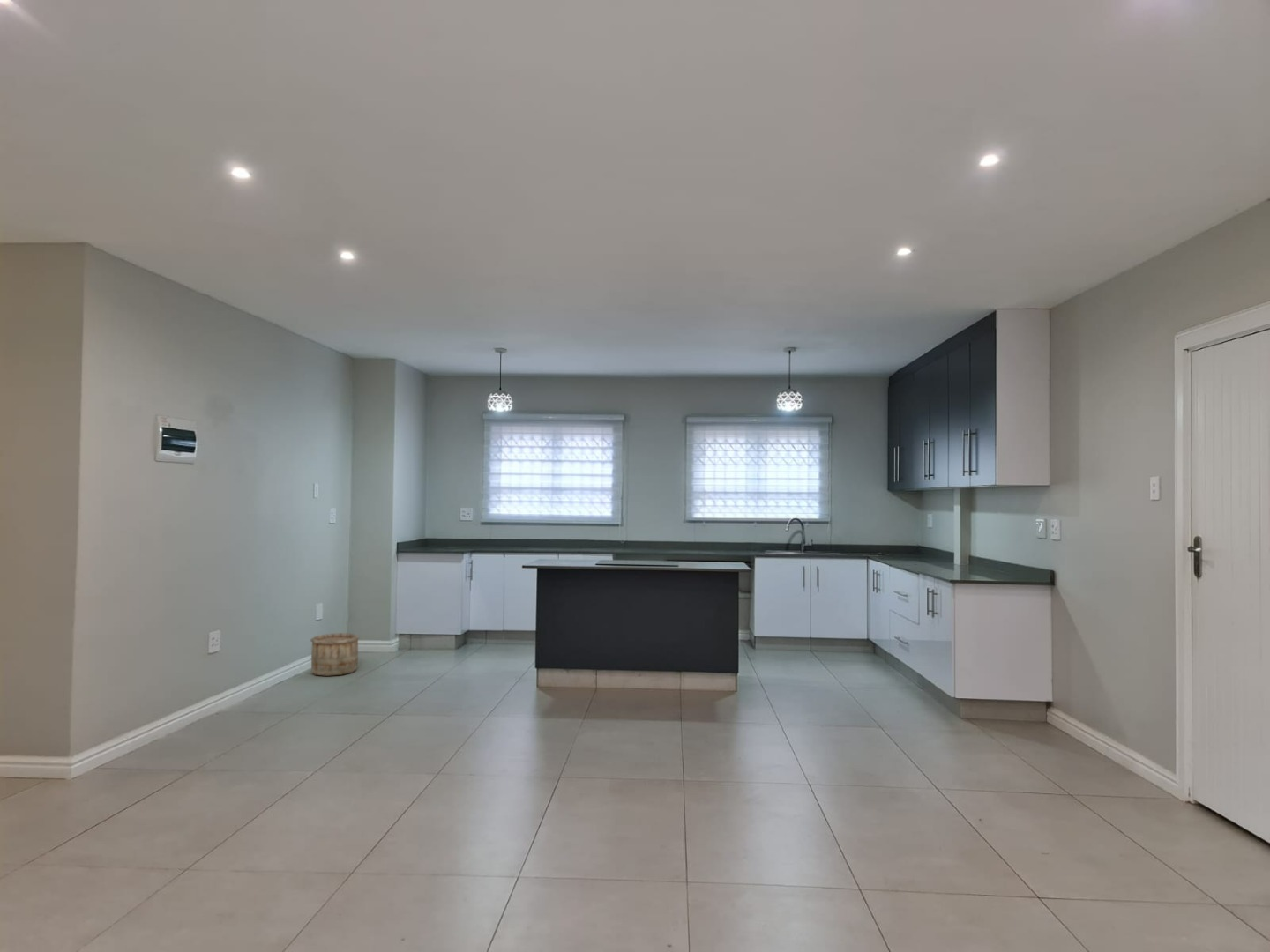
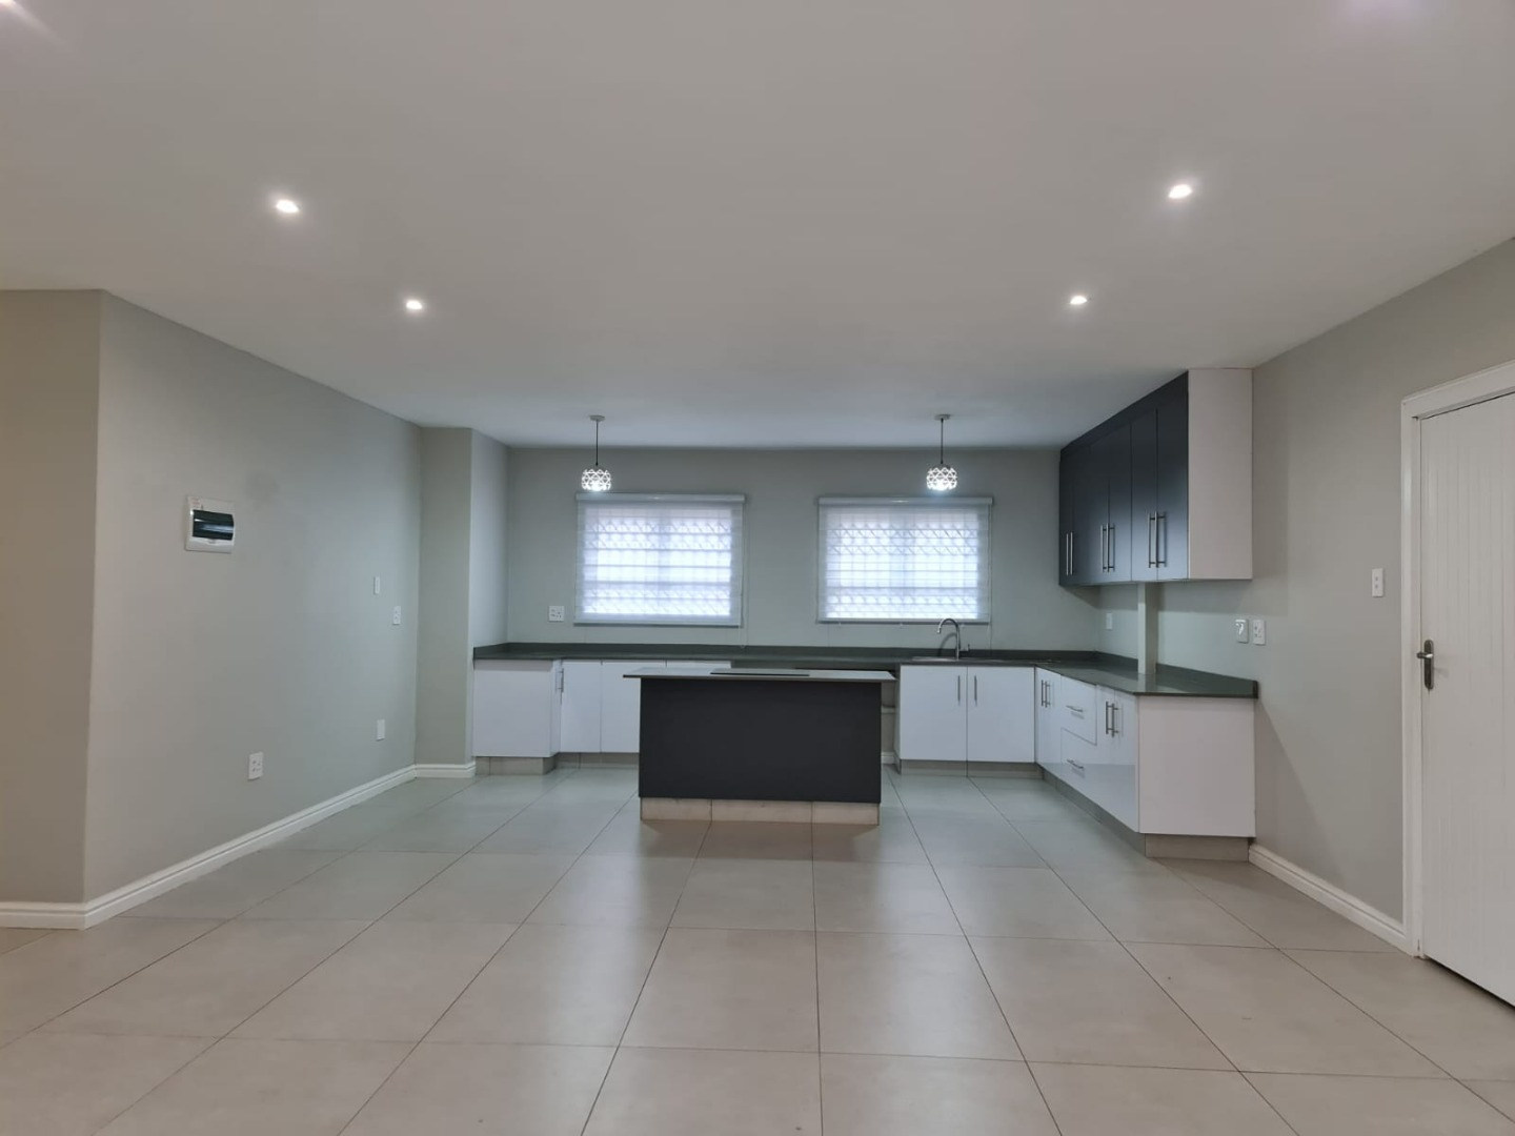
- wooden bucket [310,632,361,677]
